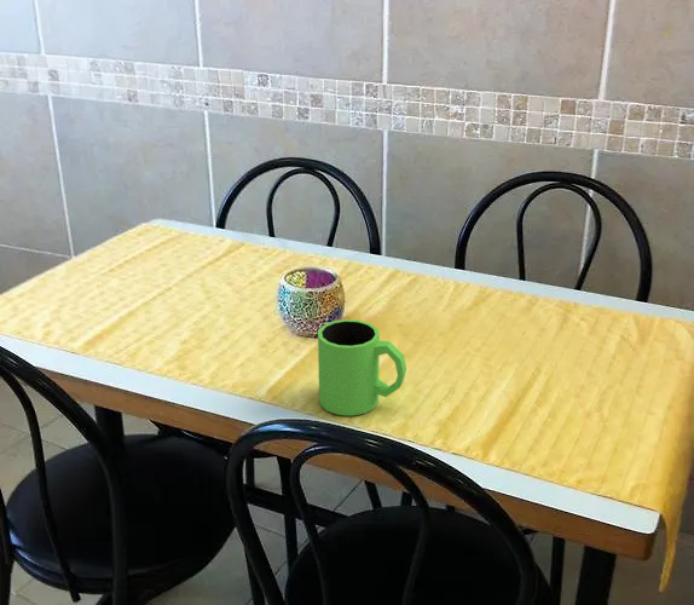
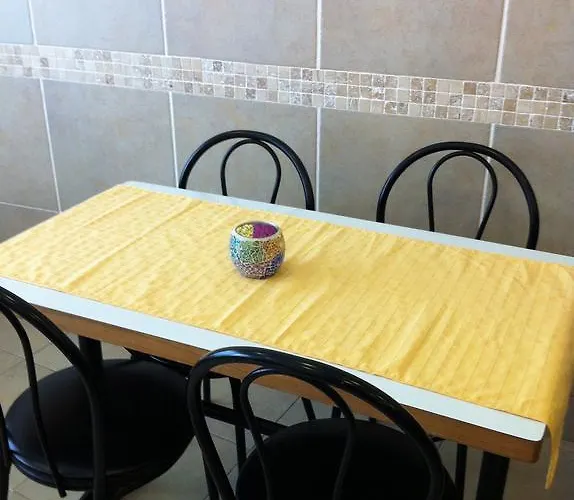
- mug [317,318,407,417]
